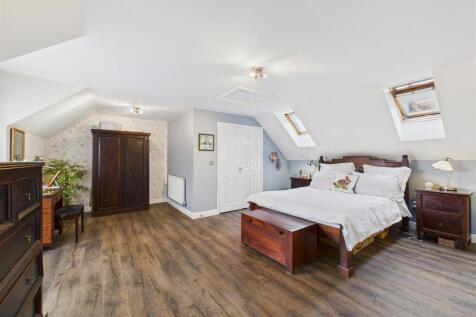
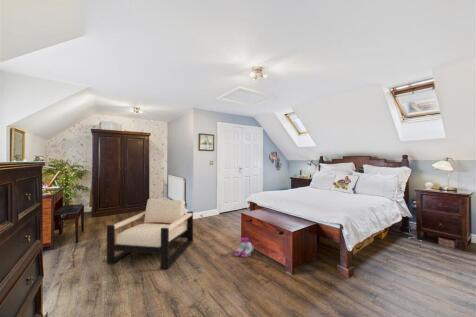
+ boots [233,236,254,258]
+ armchair [106,198,194,270]
